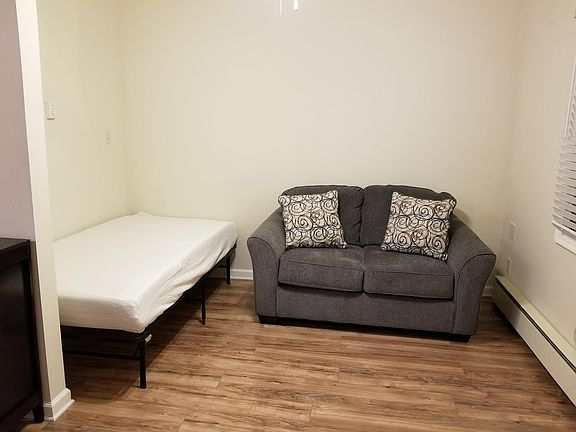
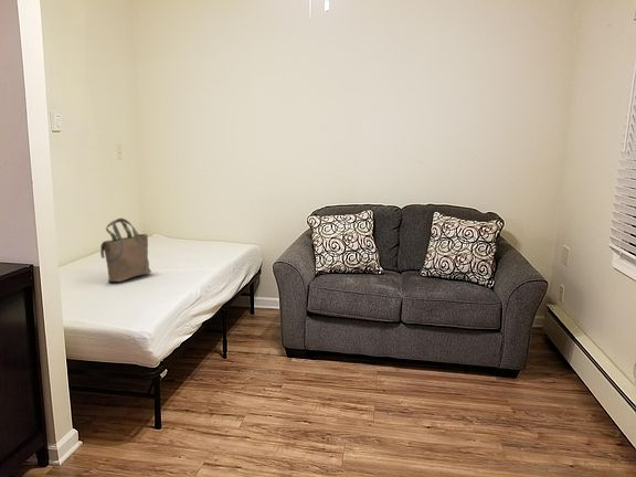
+ tote bag [99,218,152,283]
